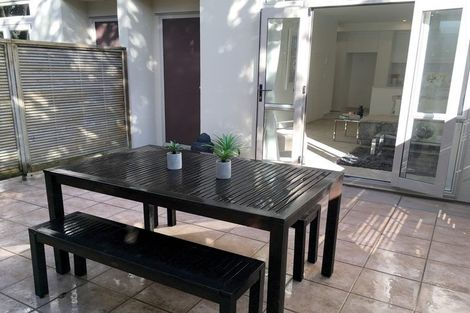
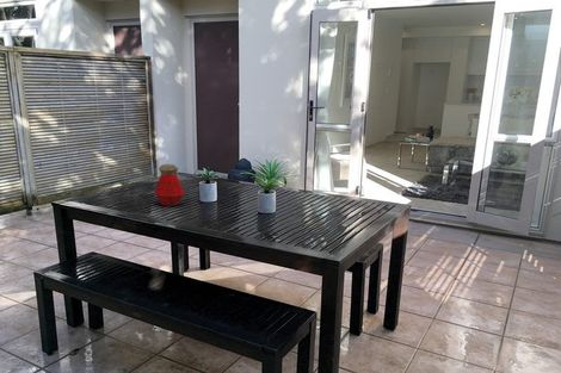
+ bottle [153,163,186,207]
